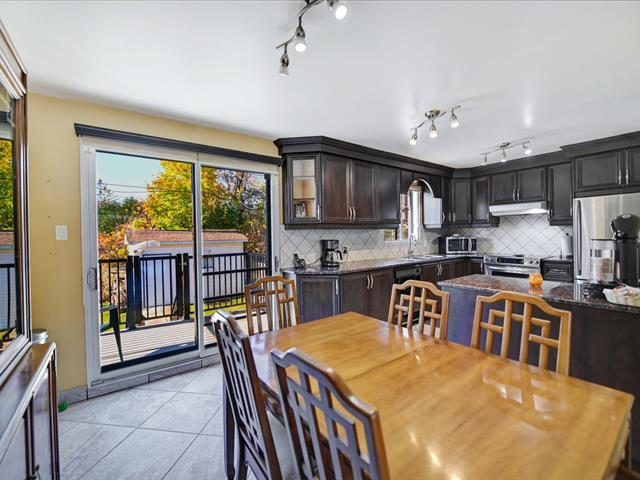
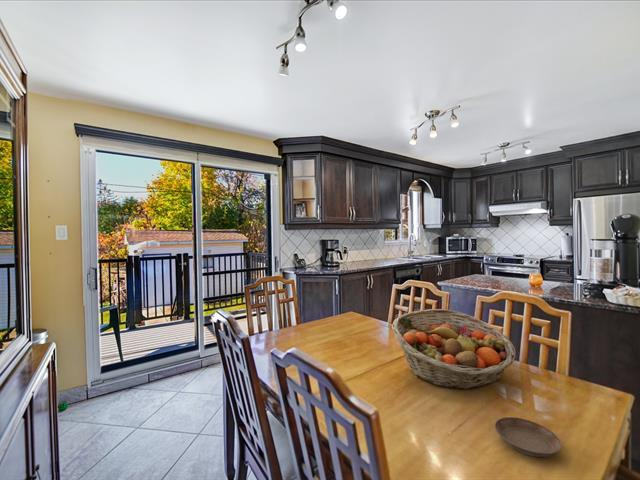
+ fruit basket [391,308,517,391]
+ saucer [494,416,563,458]
